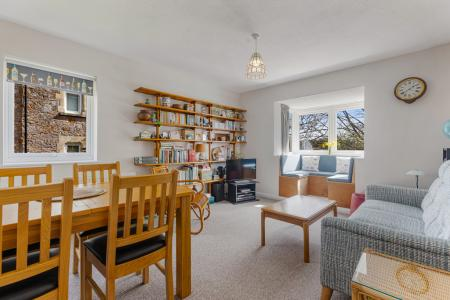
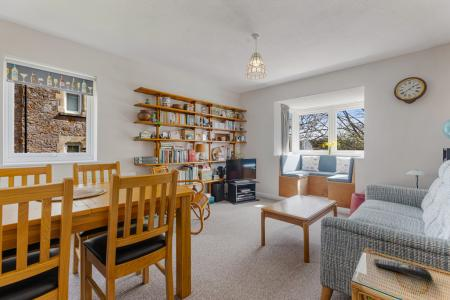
+ remote control [373,258,434,283]
